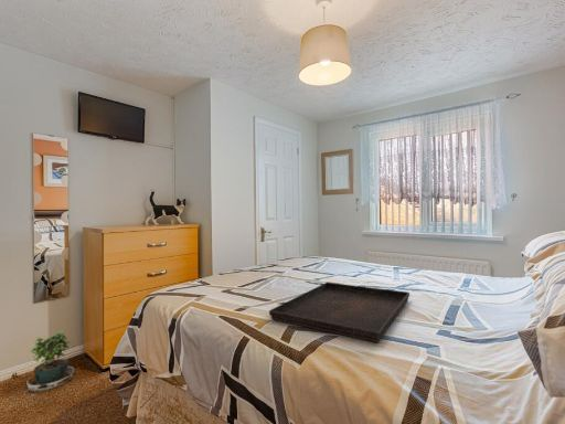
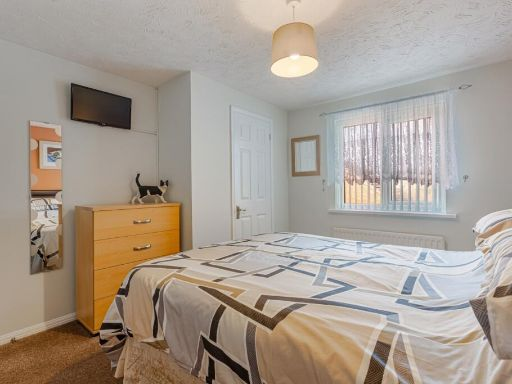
- serving tray [268,282,411,343]
- potted plant [25,329,75,402]
